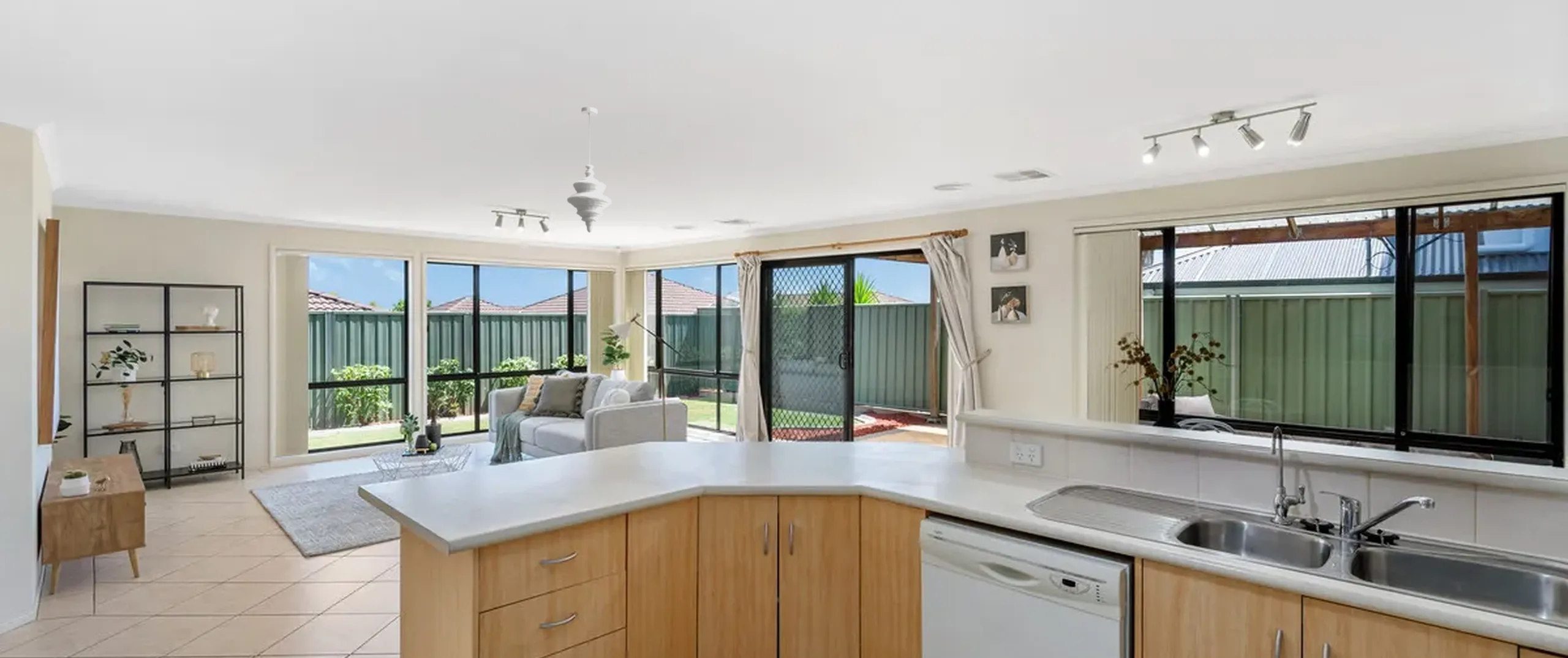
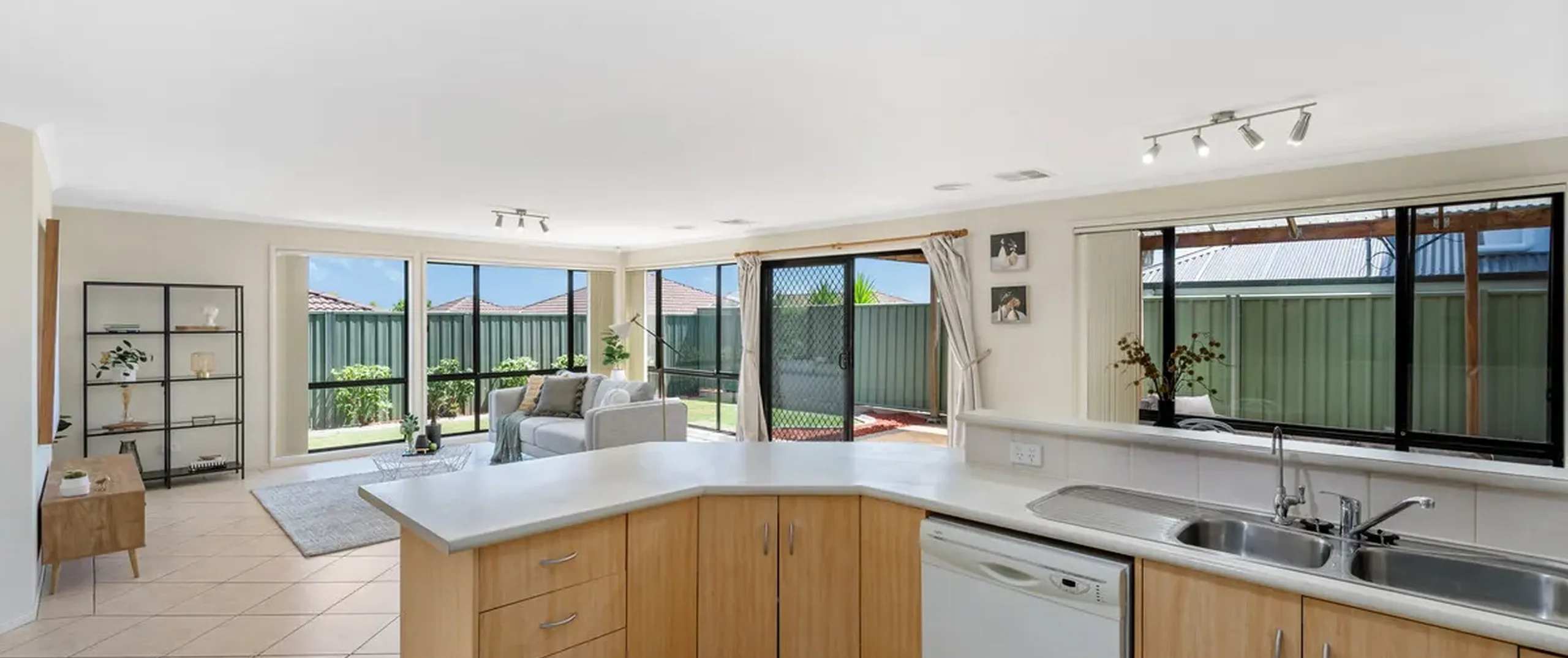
- pendant light [567,107,613,233]
